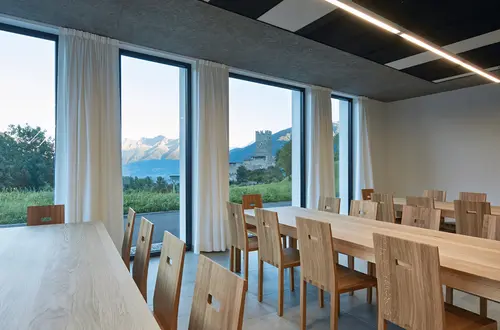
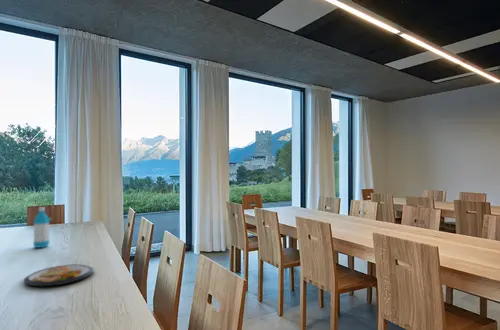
+ water bottle [32,206,51,249]
+ dish [23,264,95,287]
